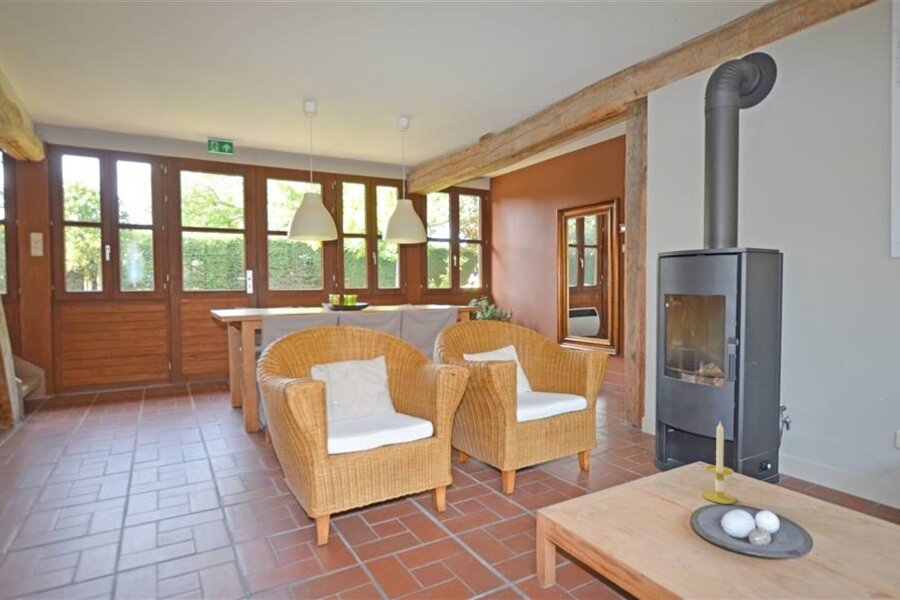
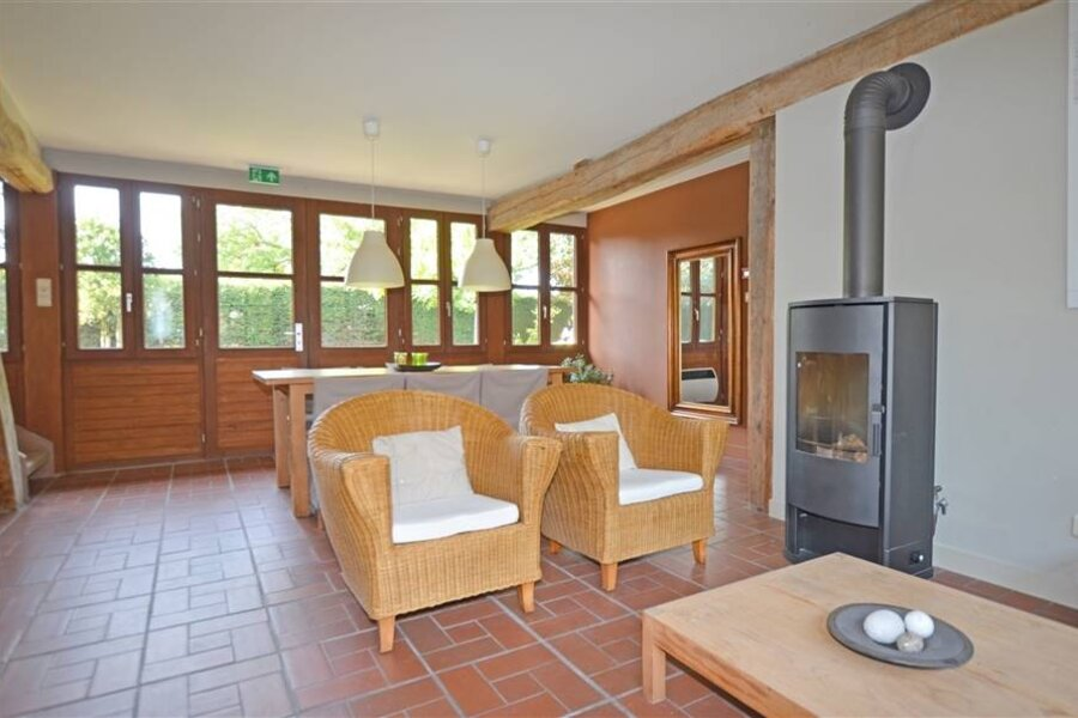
- candle [702,421,737,505]
